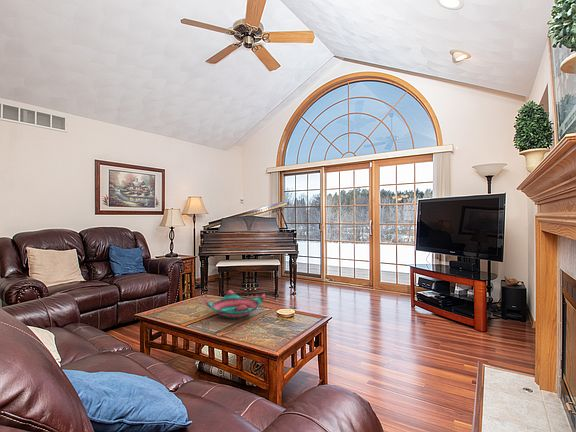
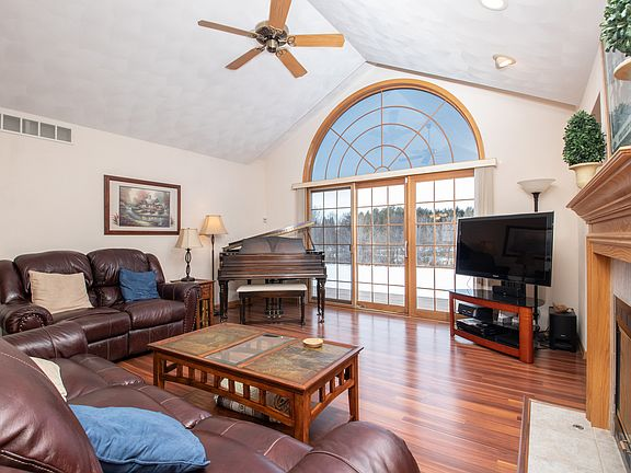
- decorative bowl [203,289,266,320]
